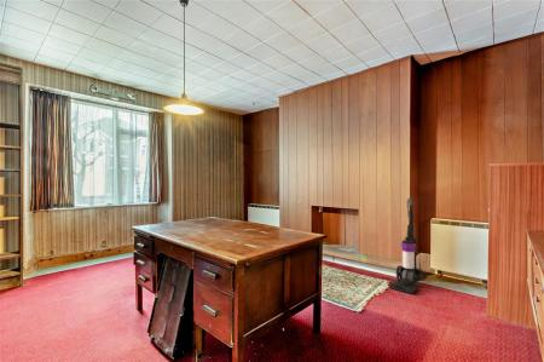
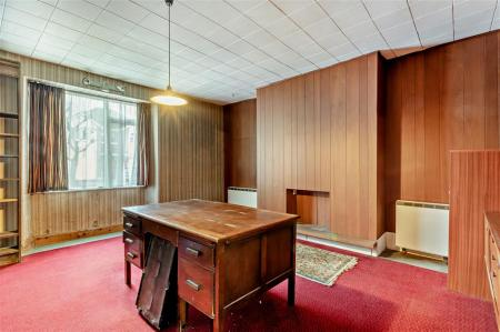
- vacuum cleaner [388,196,424,295]
